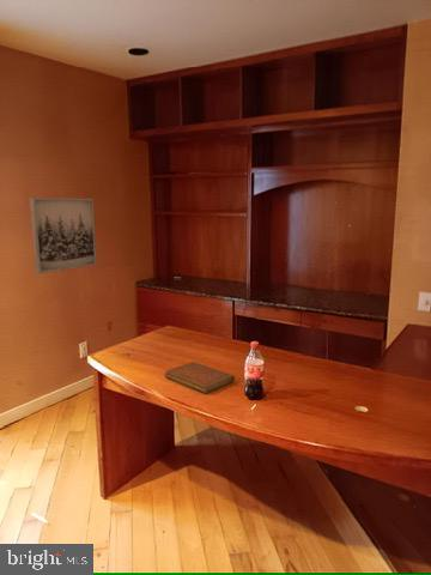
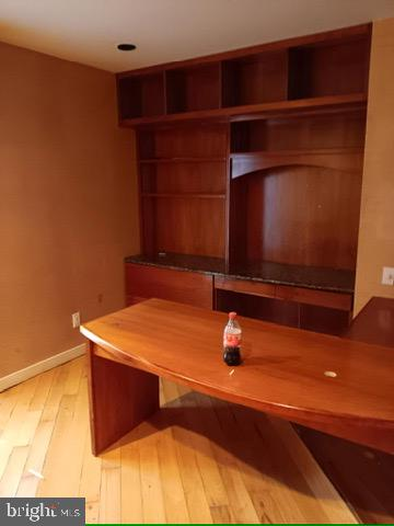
- notebook [164,361,236,394]
- wall art [29,196,98,274]
